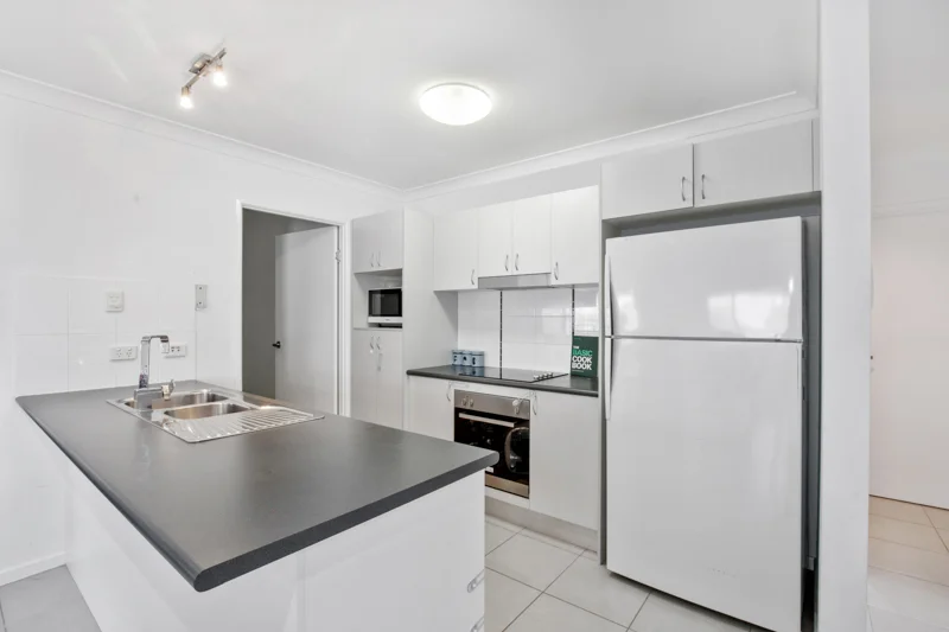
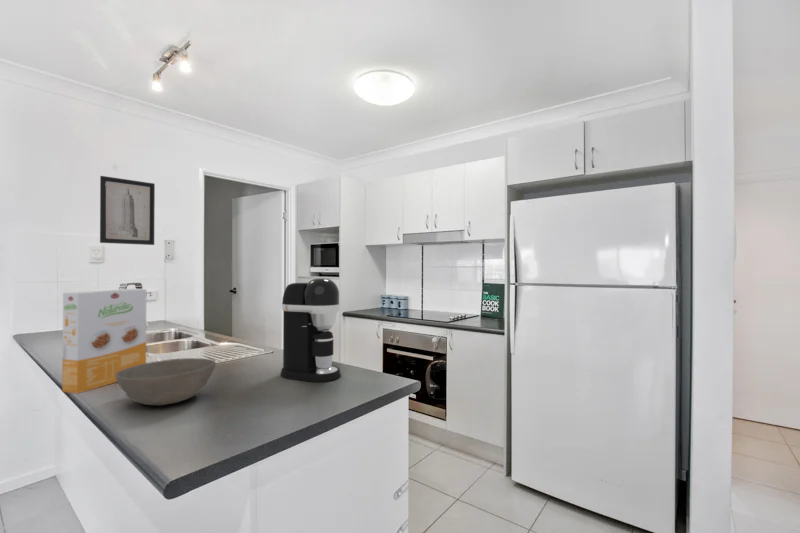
+ cereal box [61,288,147,395]
+ bowl [115,357,217,406]
+ wall art [99,175,156,246]
+ coffee maker [279,277,341,383]
